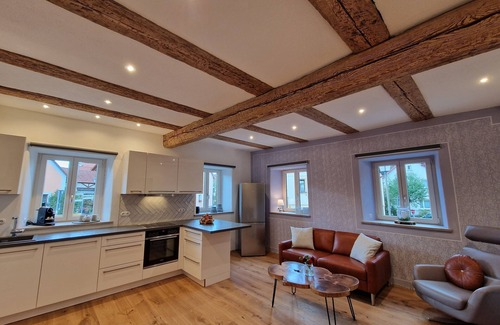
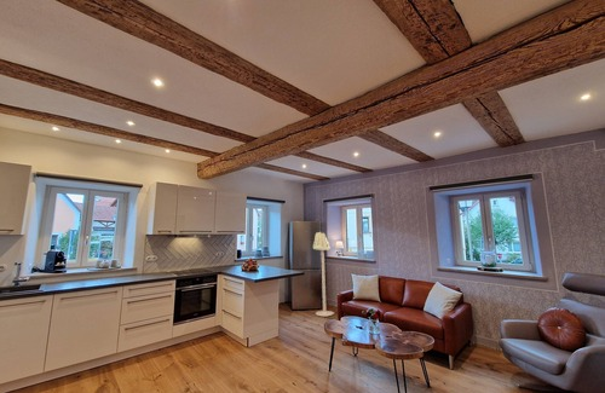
+ floor lamp [312,231,335,318]
